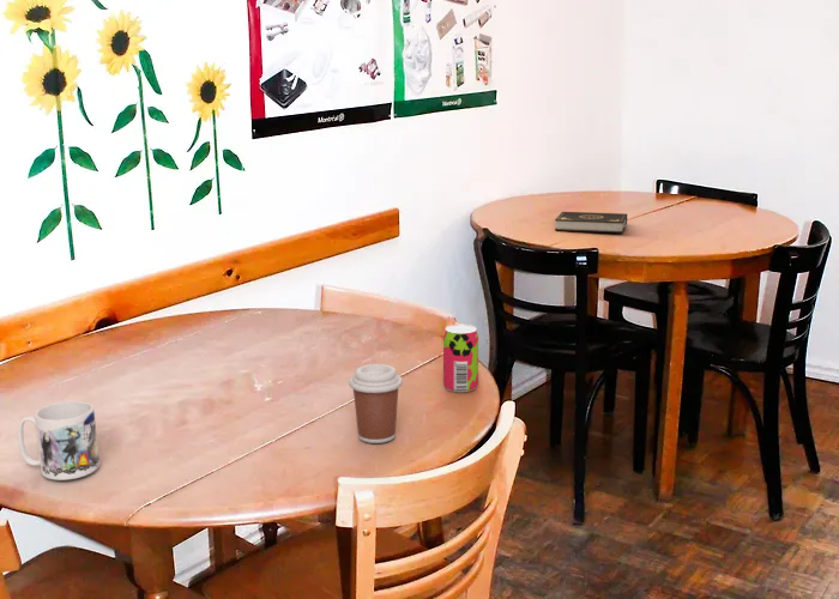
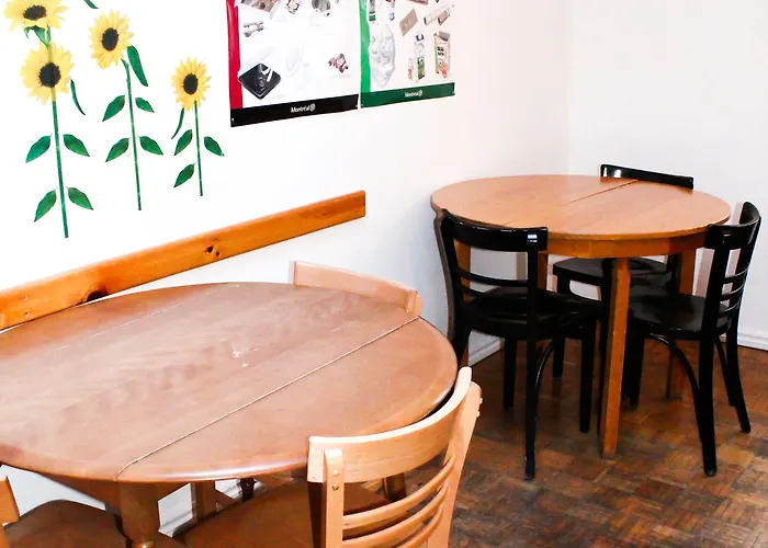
- mug [17,400,101,482]
- book [554,211,628,234]
- beverage can [442,323,479,393]
- coffee cup [348,363,404,444]
